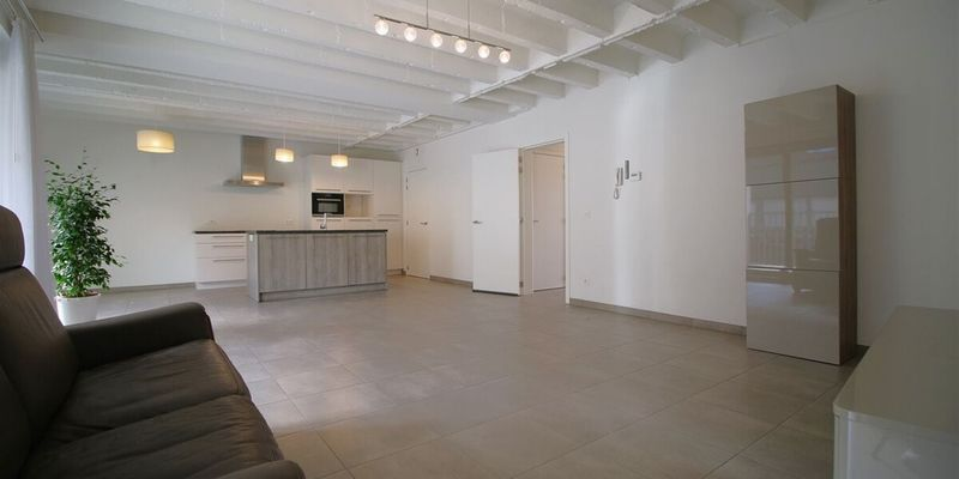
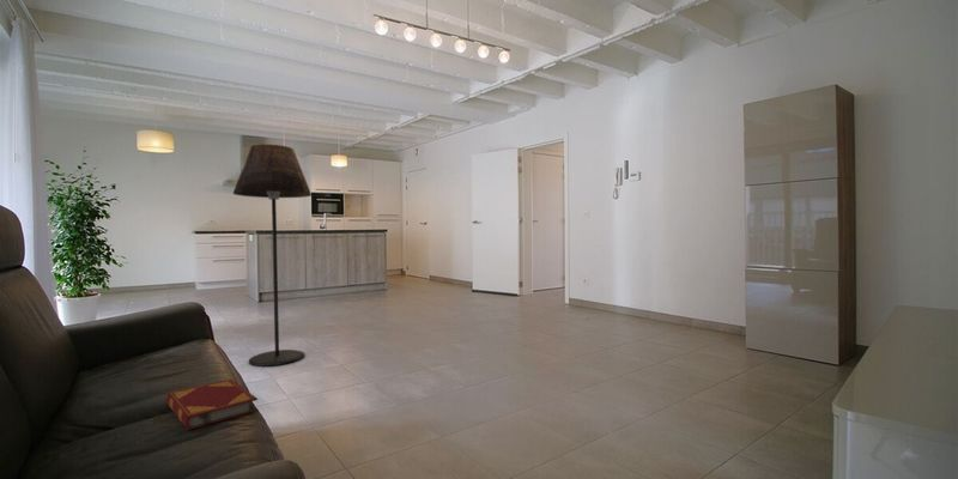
+ hardback book [165,378,259,431]
+ floor lamp [232,144,313,368]
